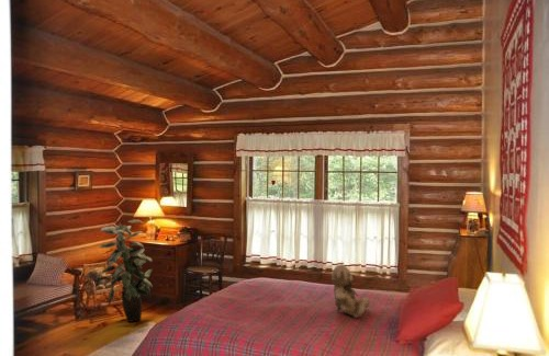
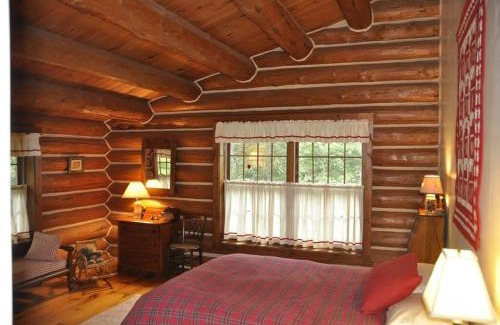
- teddy bear [330,264,371,319]
- indoor plant [98,219,154,323]
